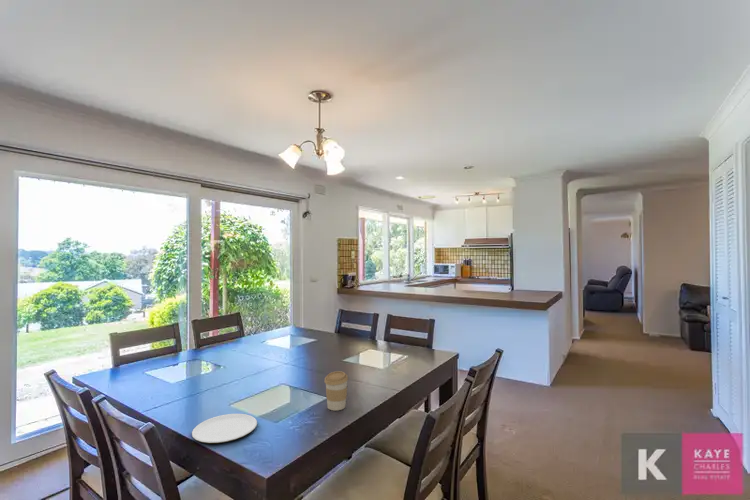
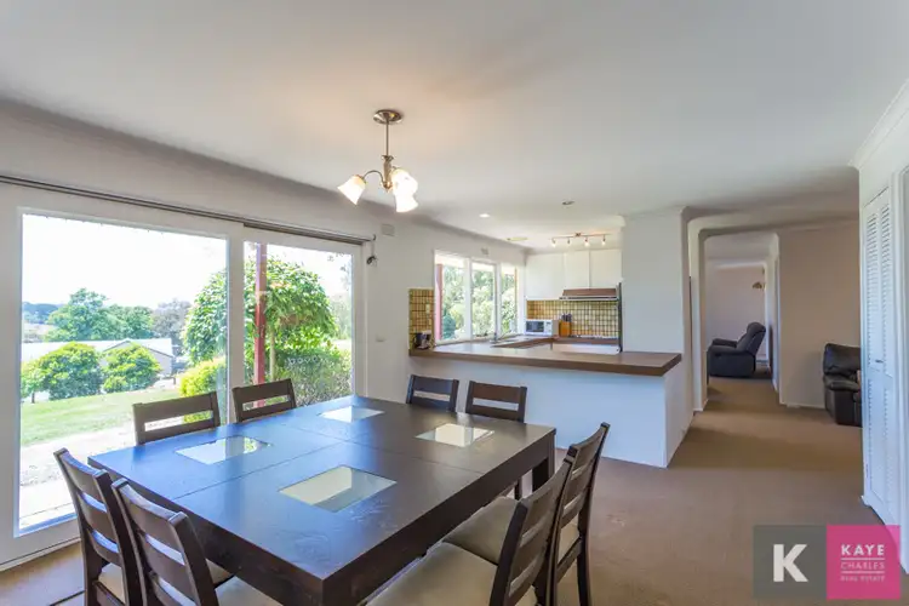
- plate [191,413,258,444]
- coffee cup [324,370,349,411]
